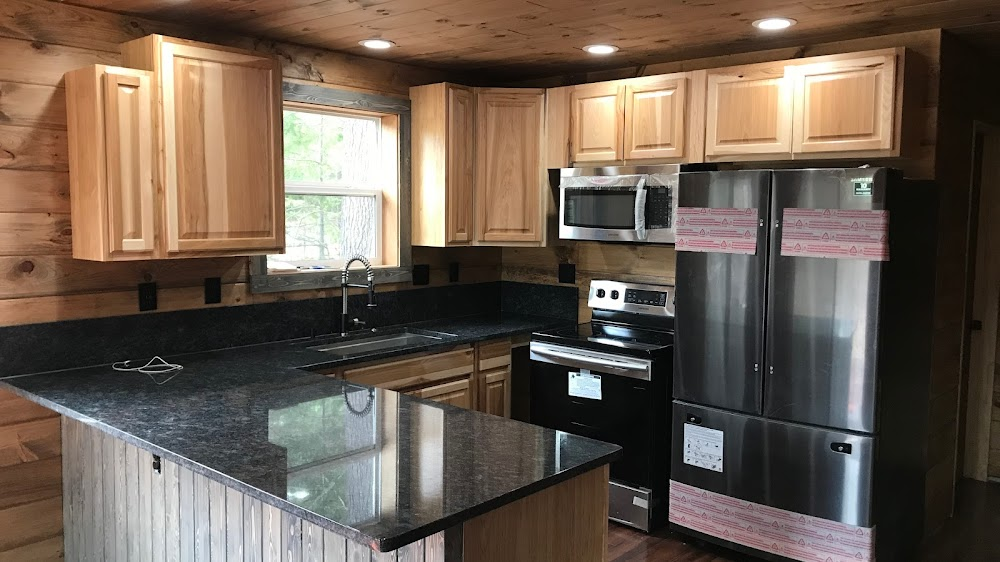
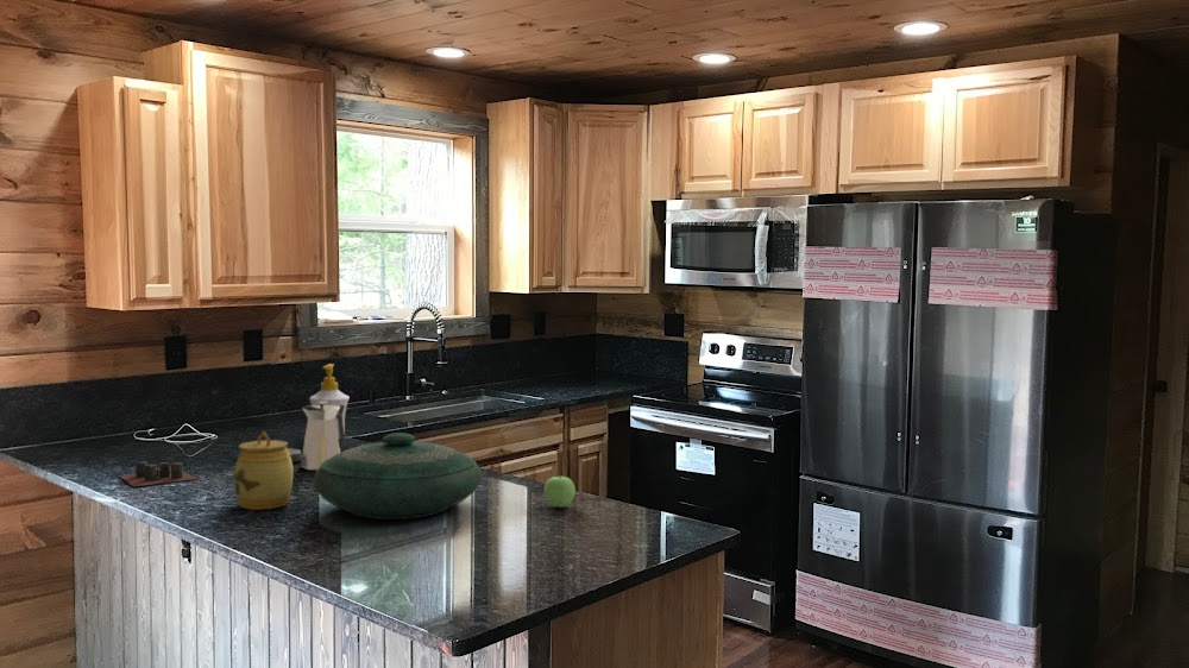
+ decorative bowl [313,431,483,521]
+ jar [233,430,295,511]
+ candle [118,460,197,487]
+ apple [543,474,577,509]
+ coffee maker [287,402,347,471]
+ soap bottle [308,363,351,441]
